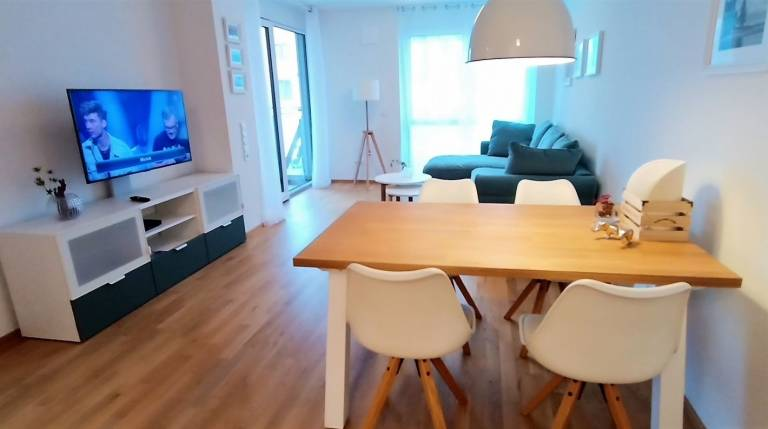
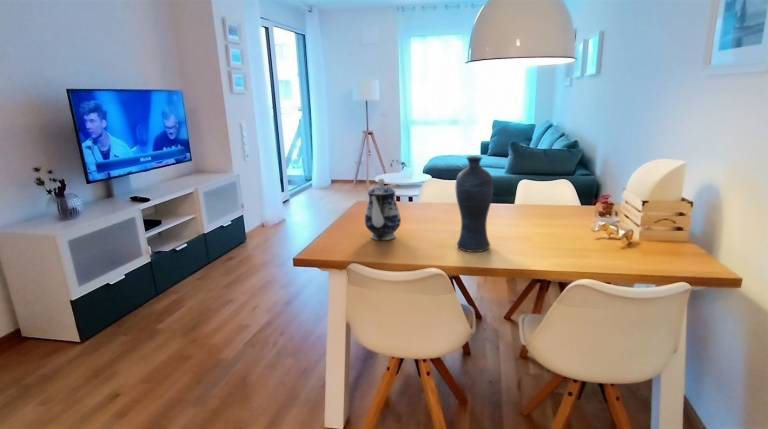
+ vase [454,155,494,253]
+ teapot [364,177,402,241]
